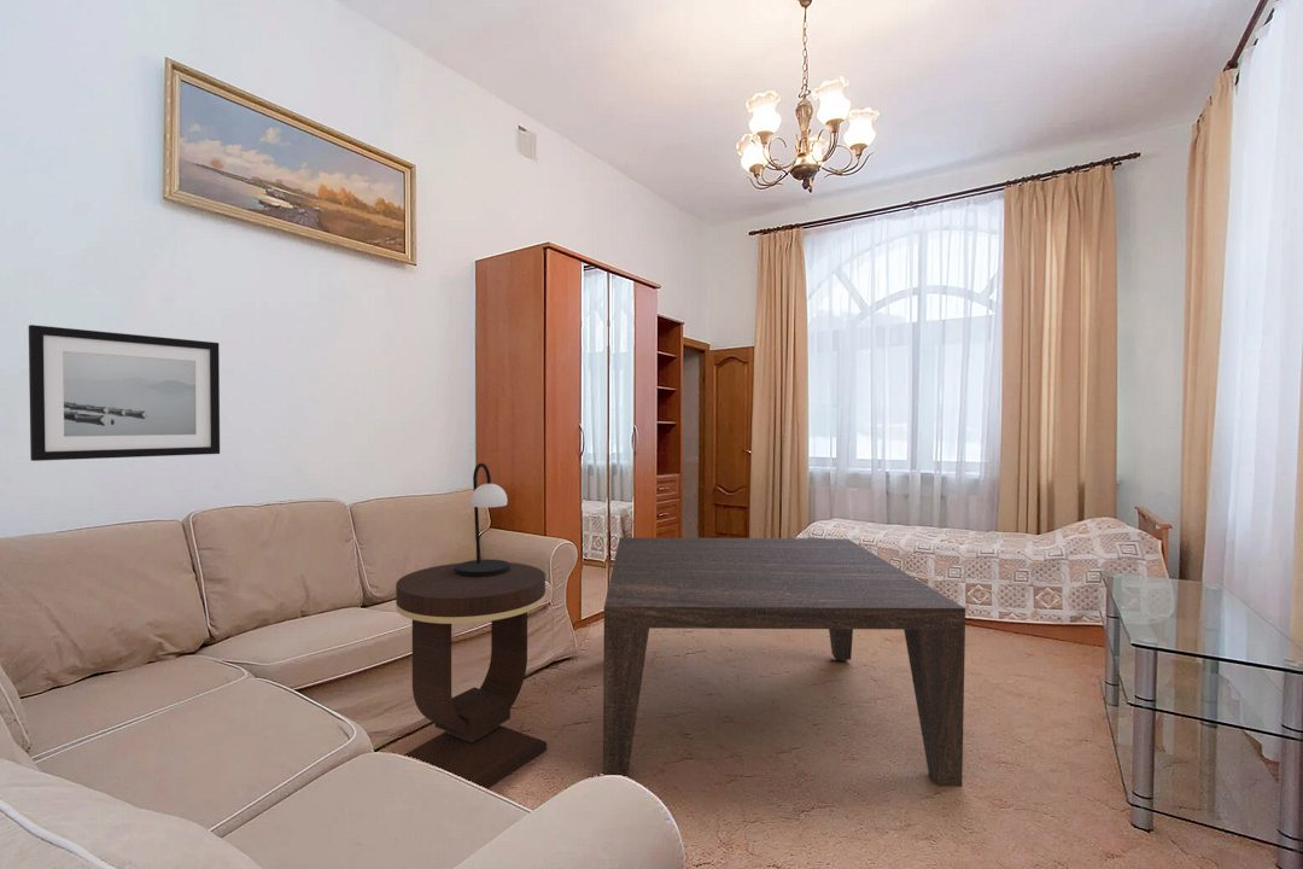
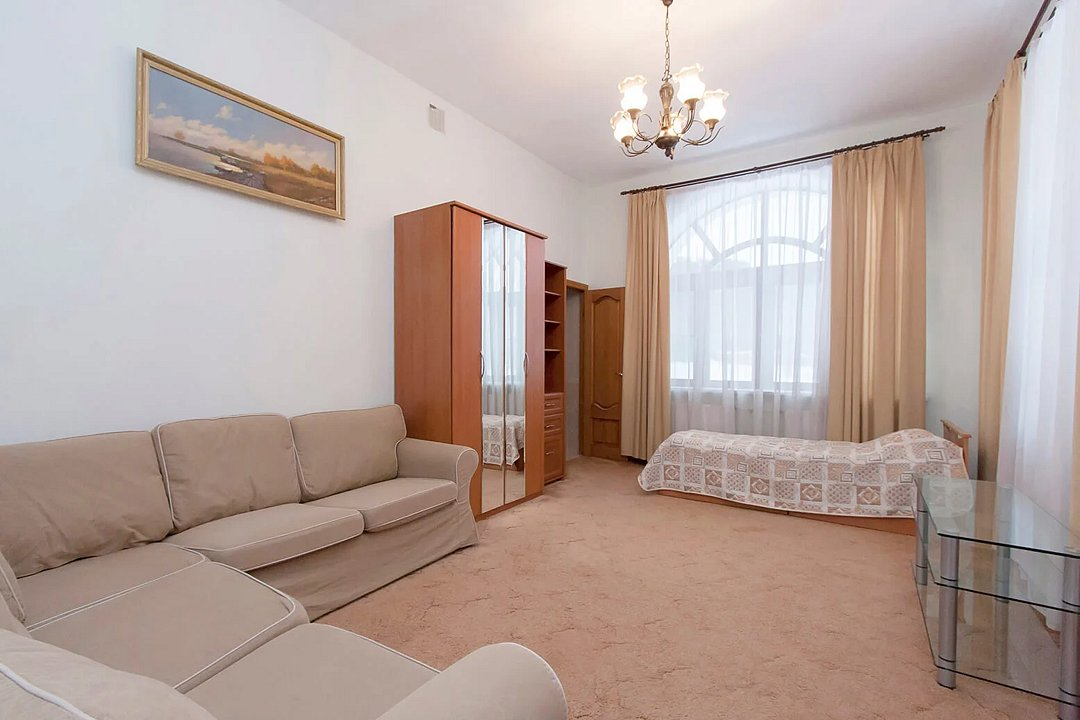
- coffee table [602,536,966,788]
- side table [395,561,548,791]
- wall art [28,323,221,462]
- table lamp [455,462,510,577]
